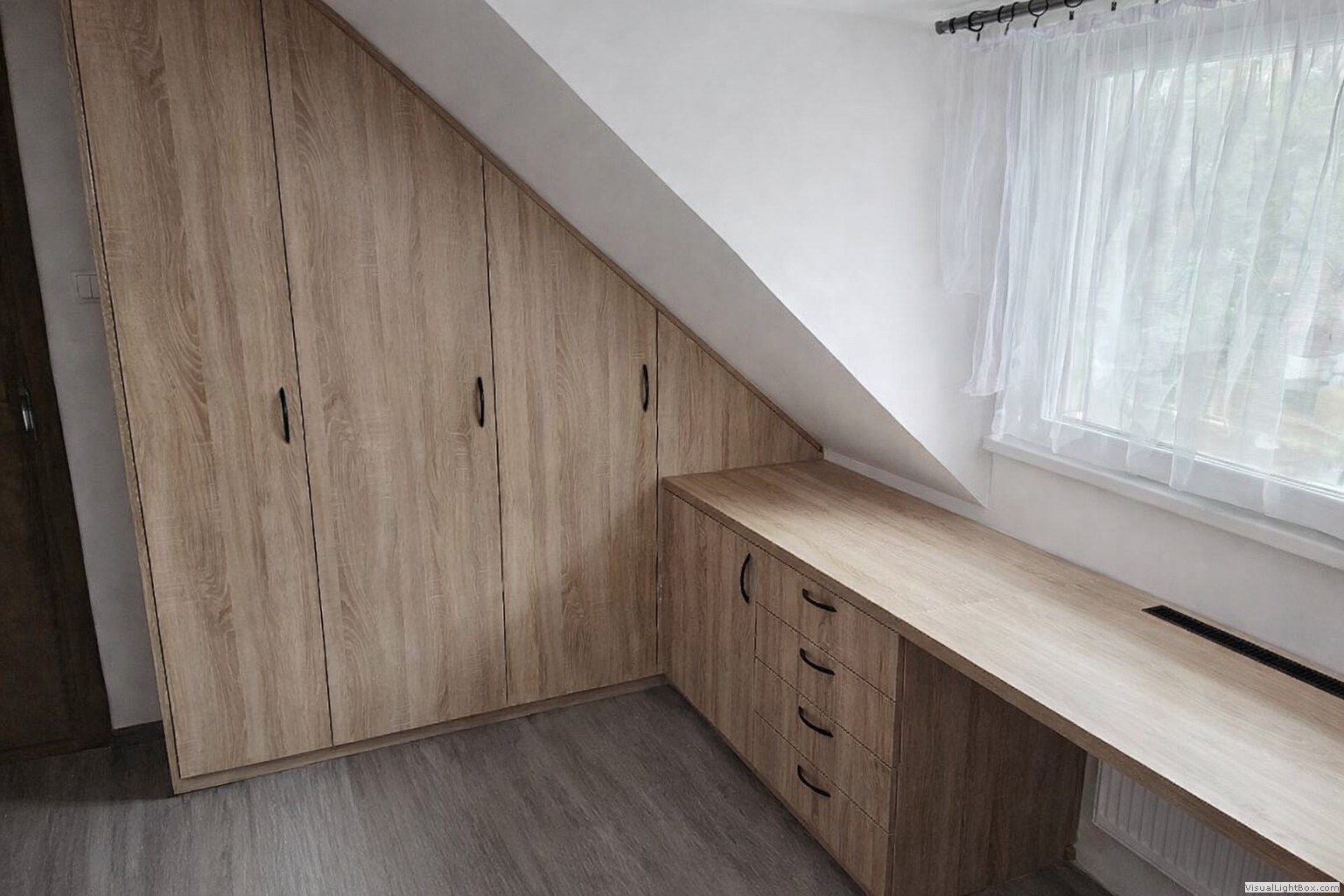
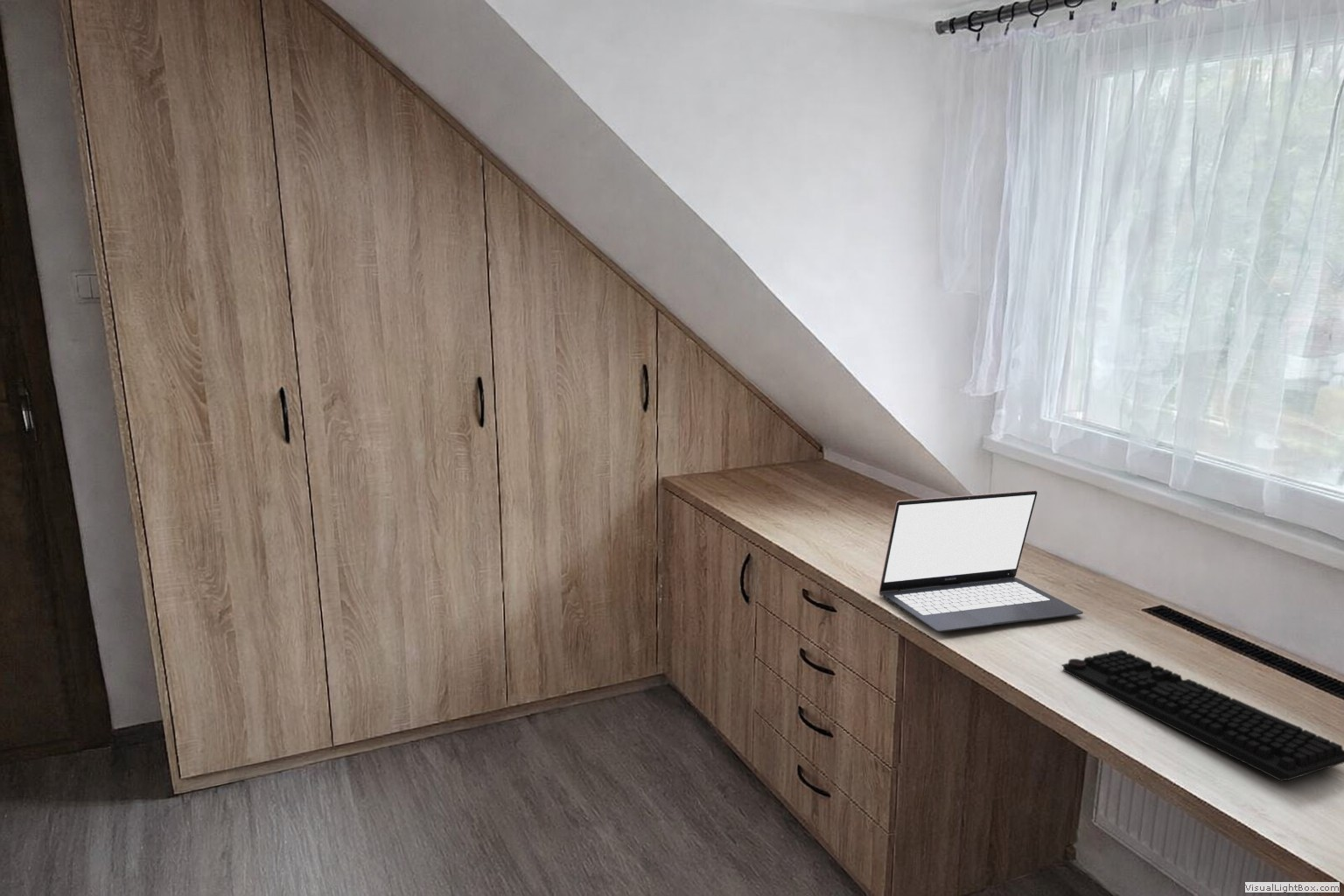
+ laptop [879,489,1084,633]
+ keyboard [1061,648,1344,782]
